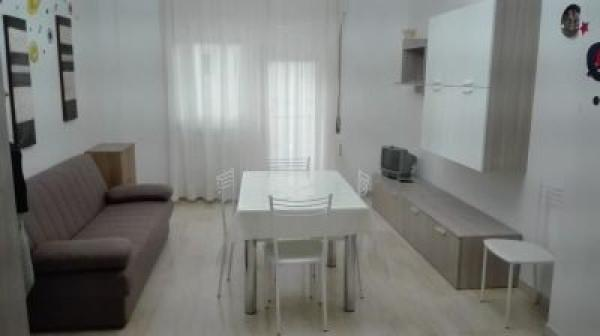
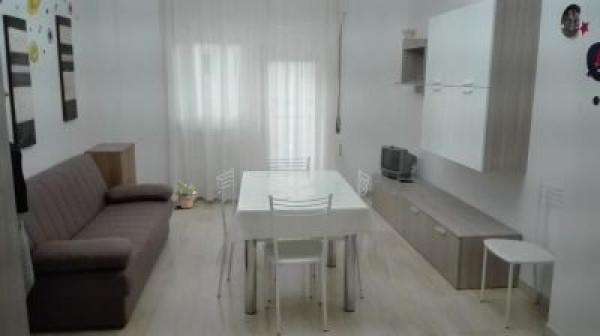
+ potted plant [173,180,198,209]
